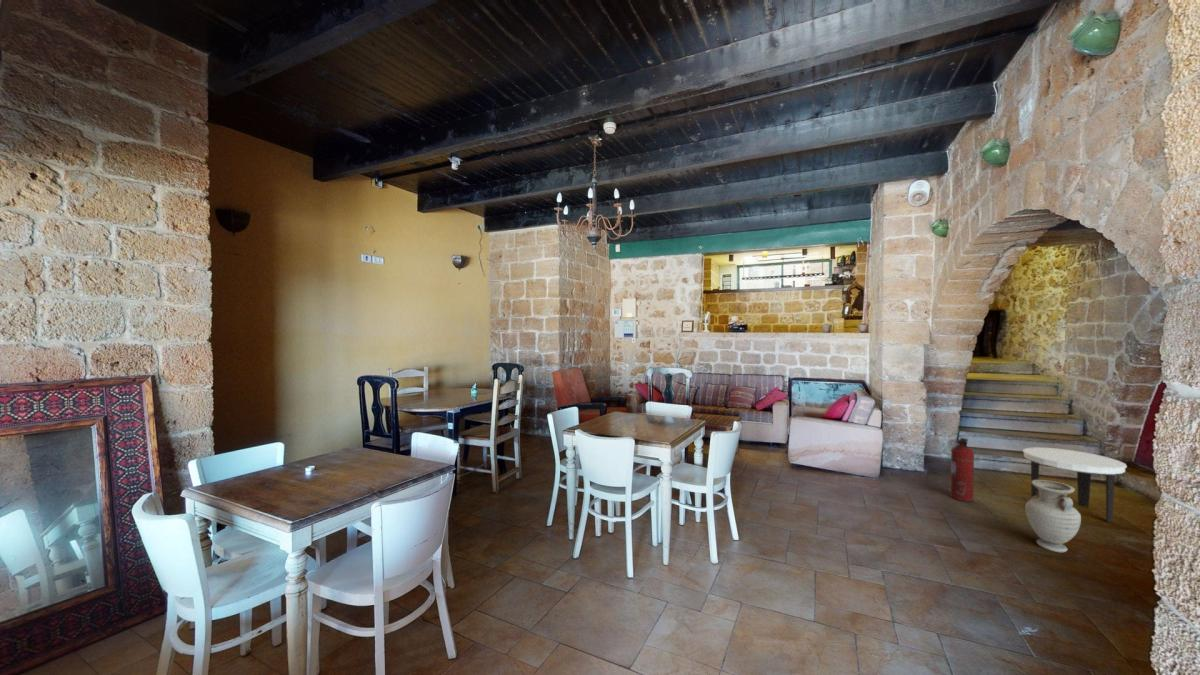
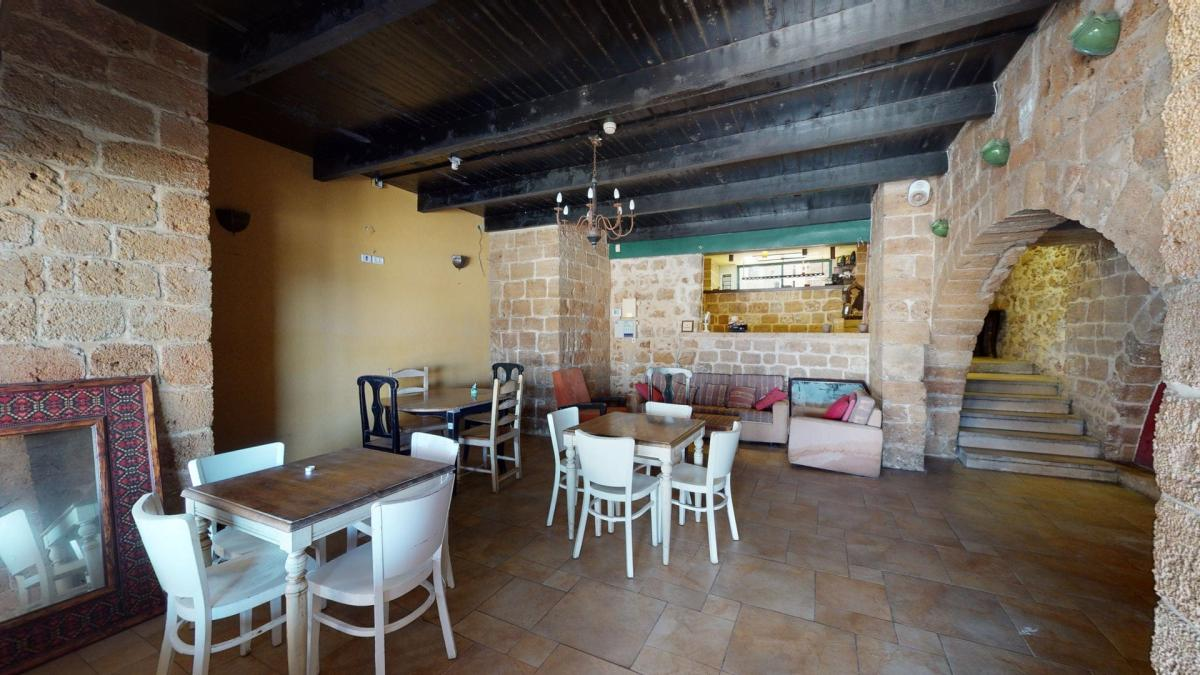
- vase [1024,479,1082,553]
- side table [1022,446,1128,523]
- fire extinguisher [950,437,975,503]
